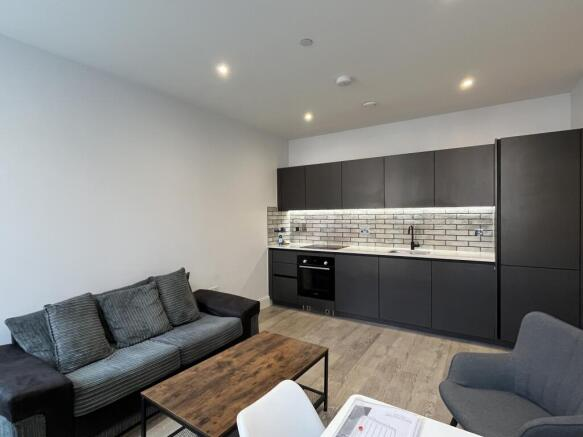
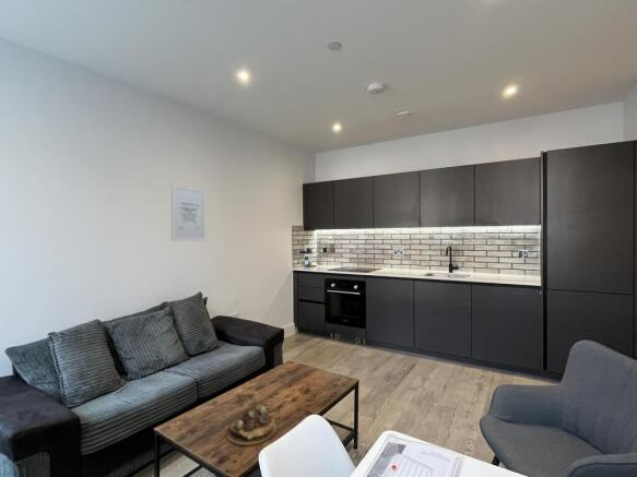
+ wall art [170,183,207,242]
+ succulent plant [225,405,279,446]
